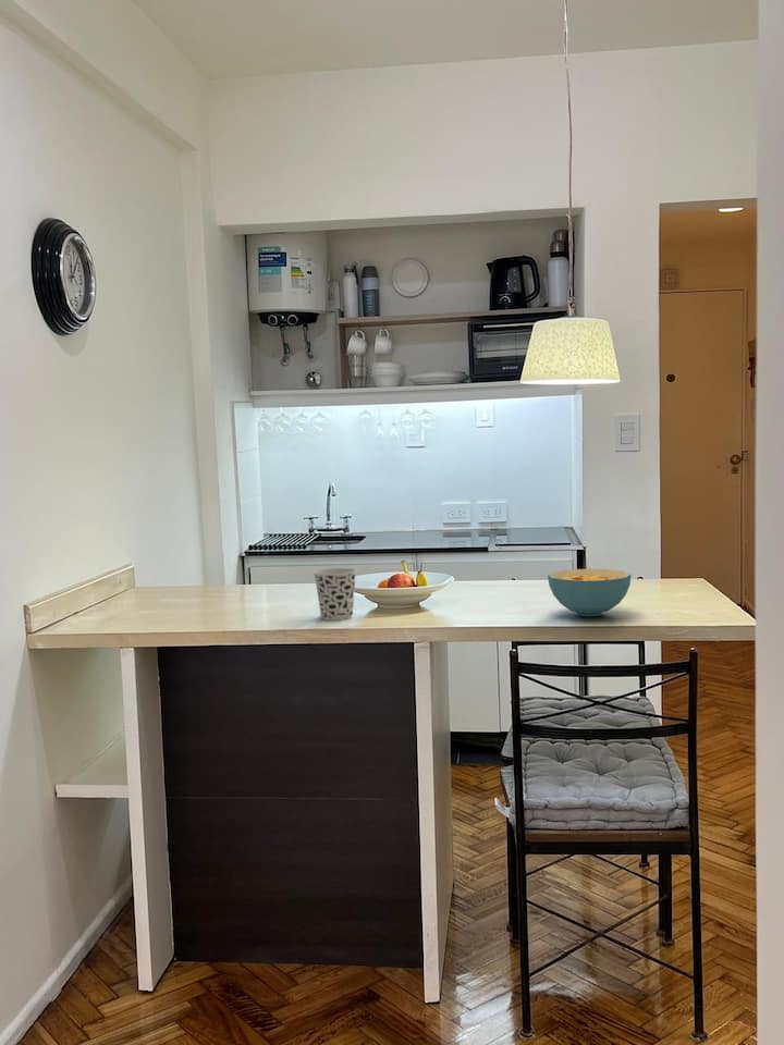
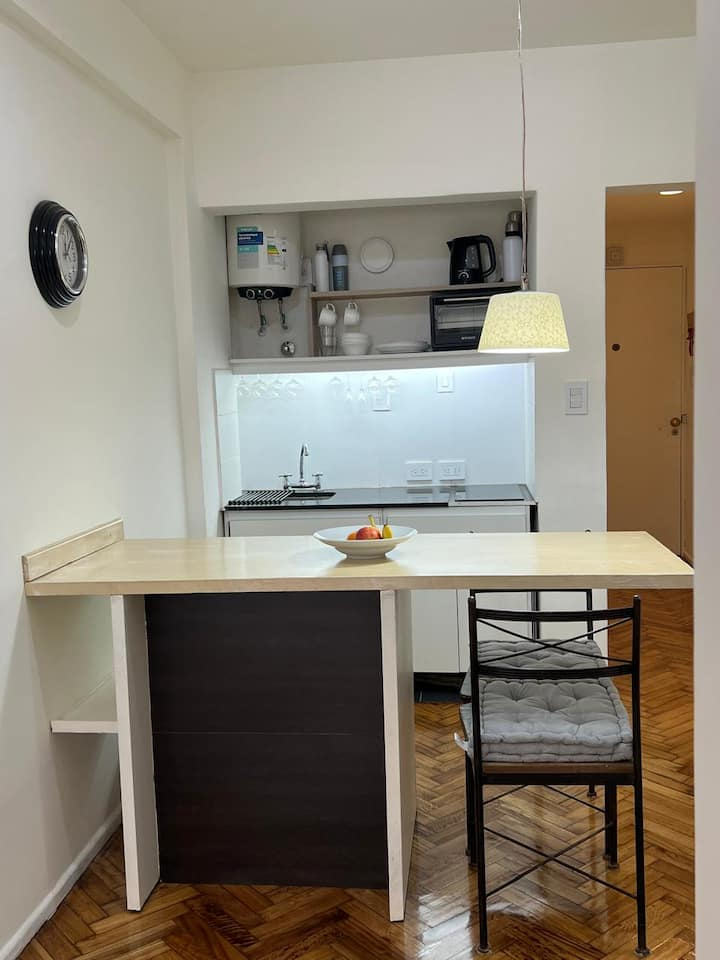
- cereal bowl [547,568,633,617]
- cup [313,567,357,622]
